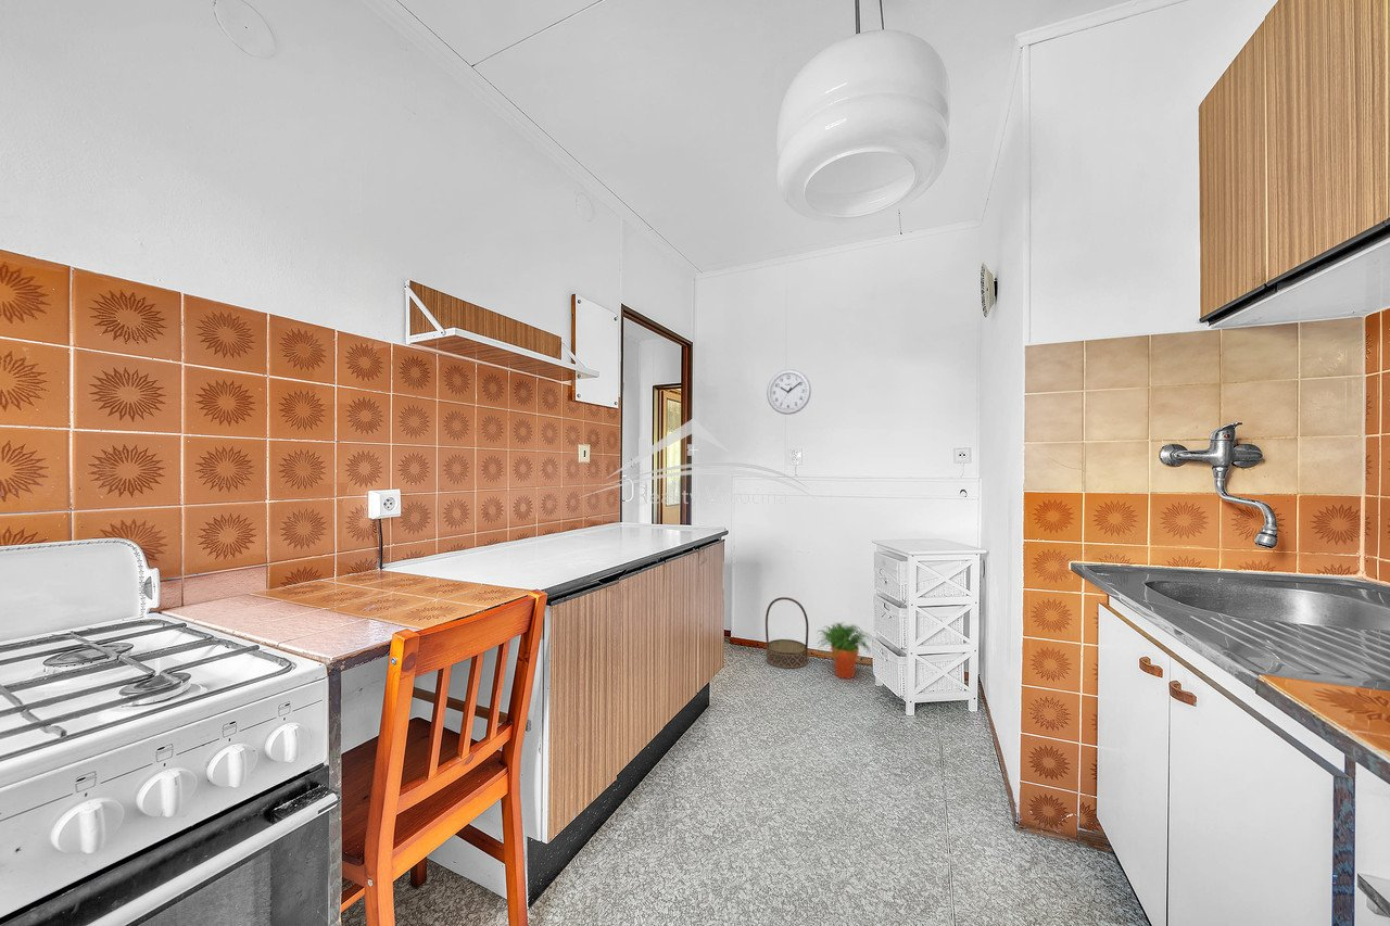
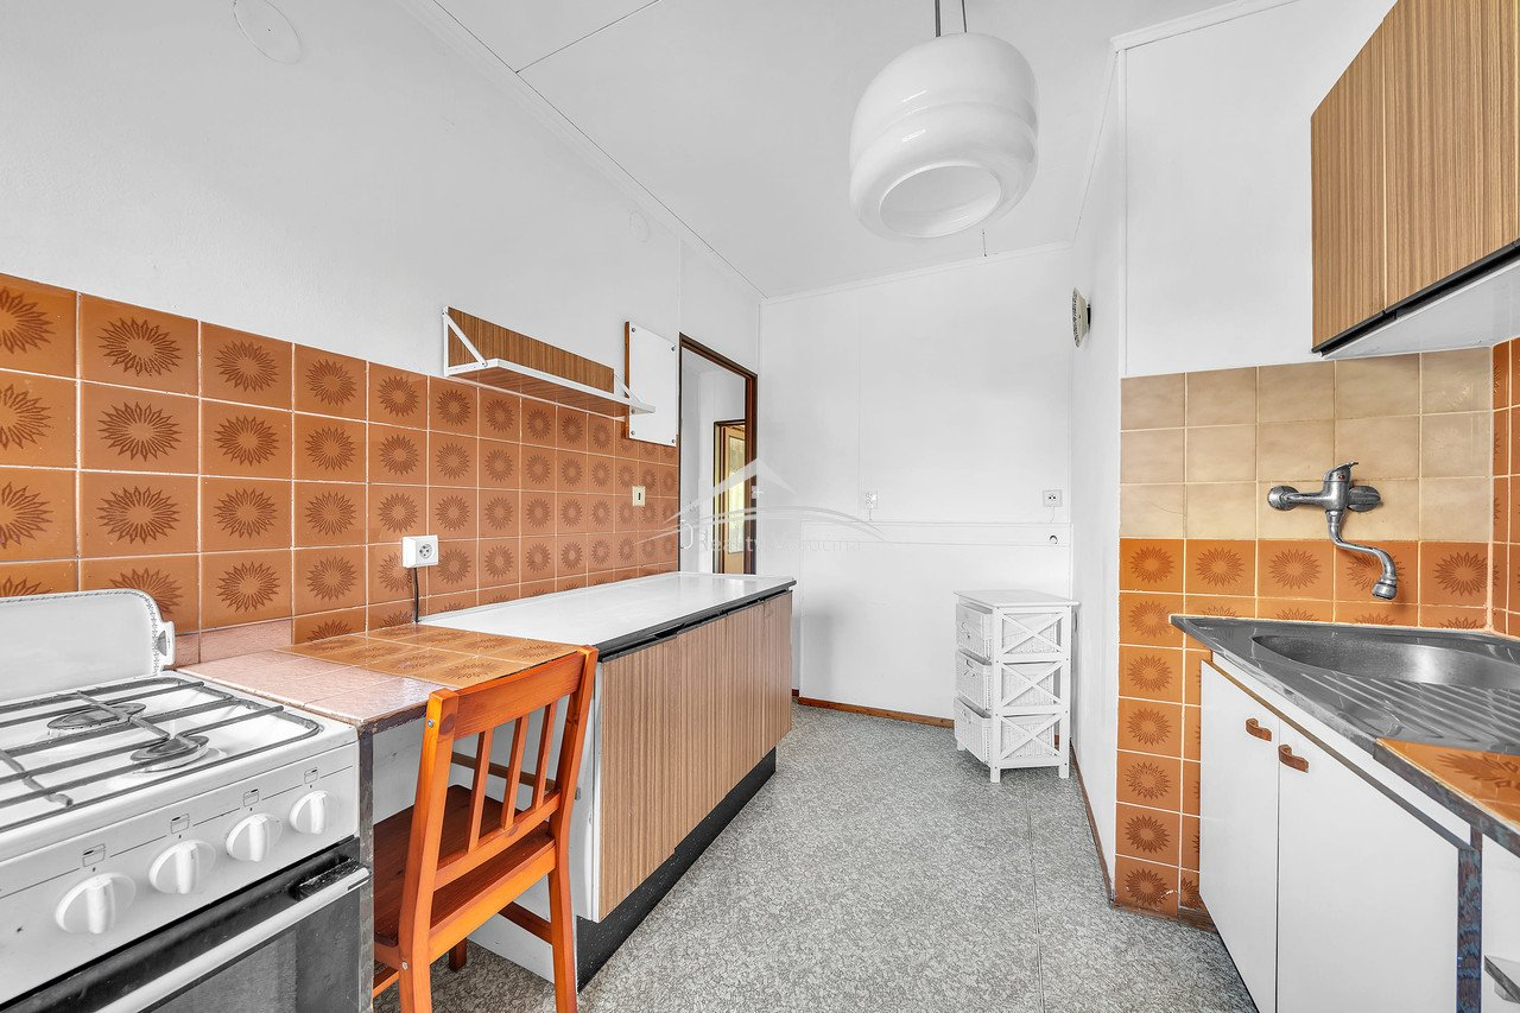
- potted plant [816,621,874,680]
- wall clock [766,368,812,416]
- basket [764,596,810,670]
